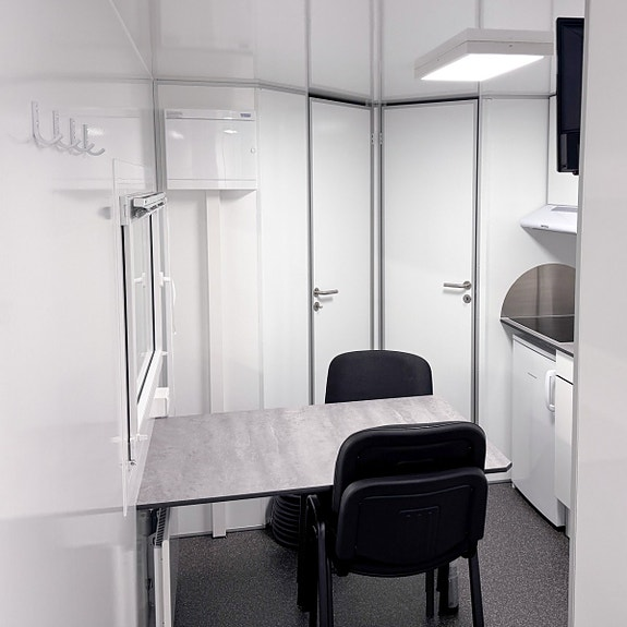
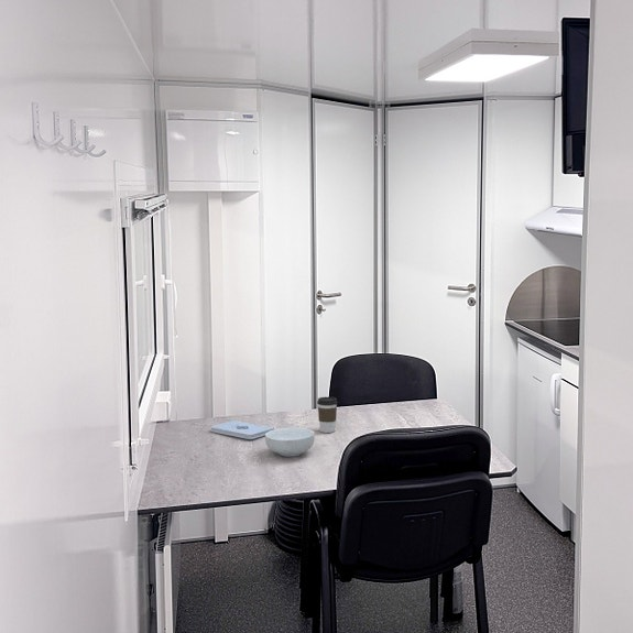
+ coffee cup [316,396,338,434]
+ cereal bowl [264,427,316,458]
+ notepad [209,419,275,440]
